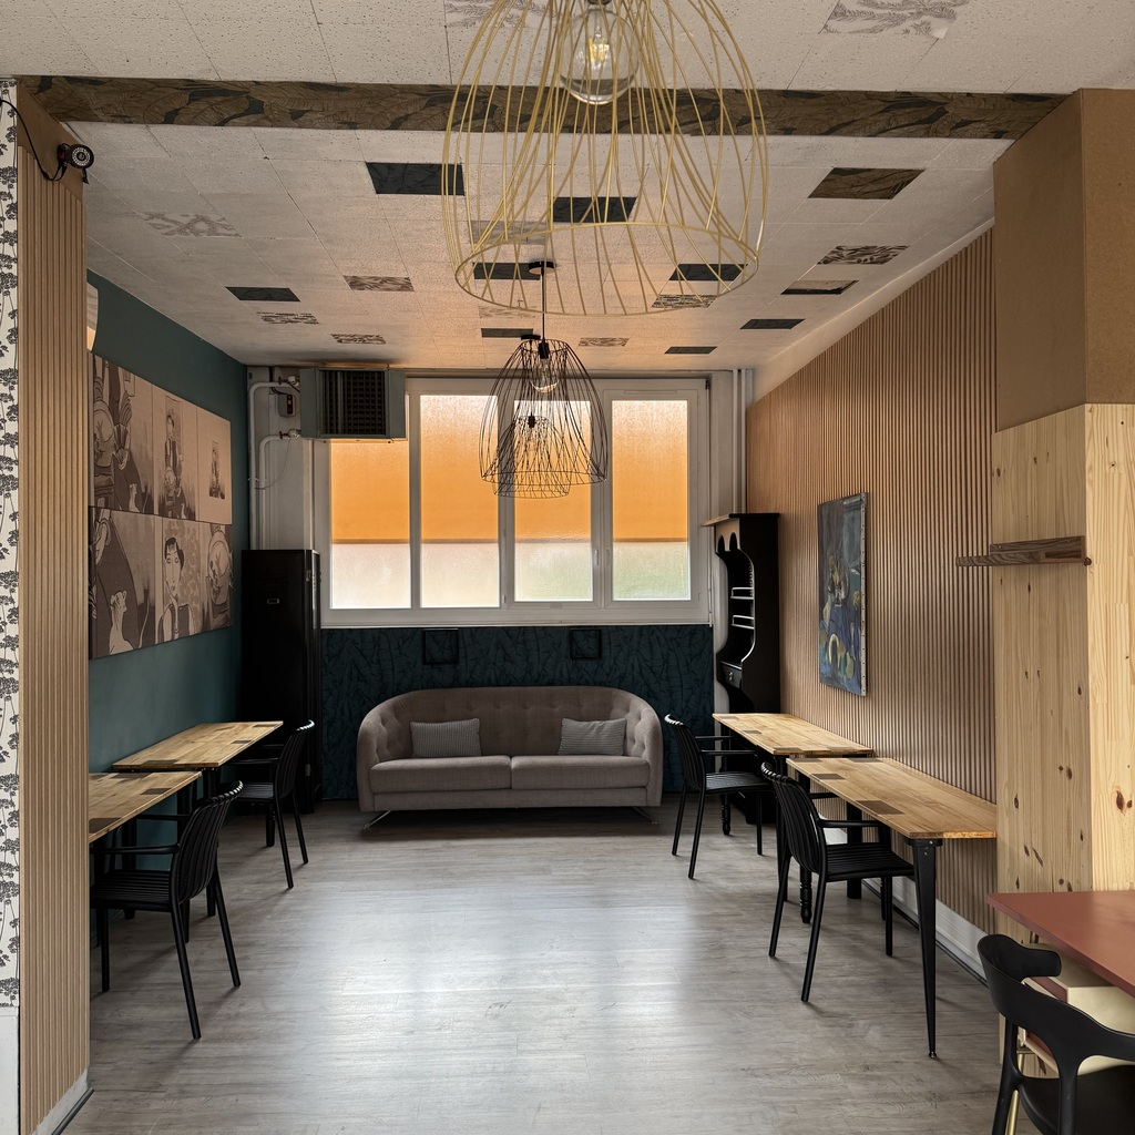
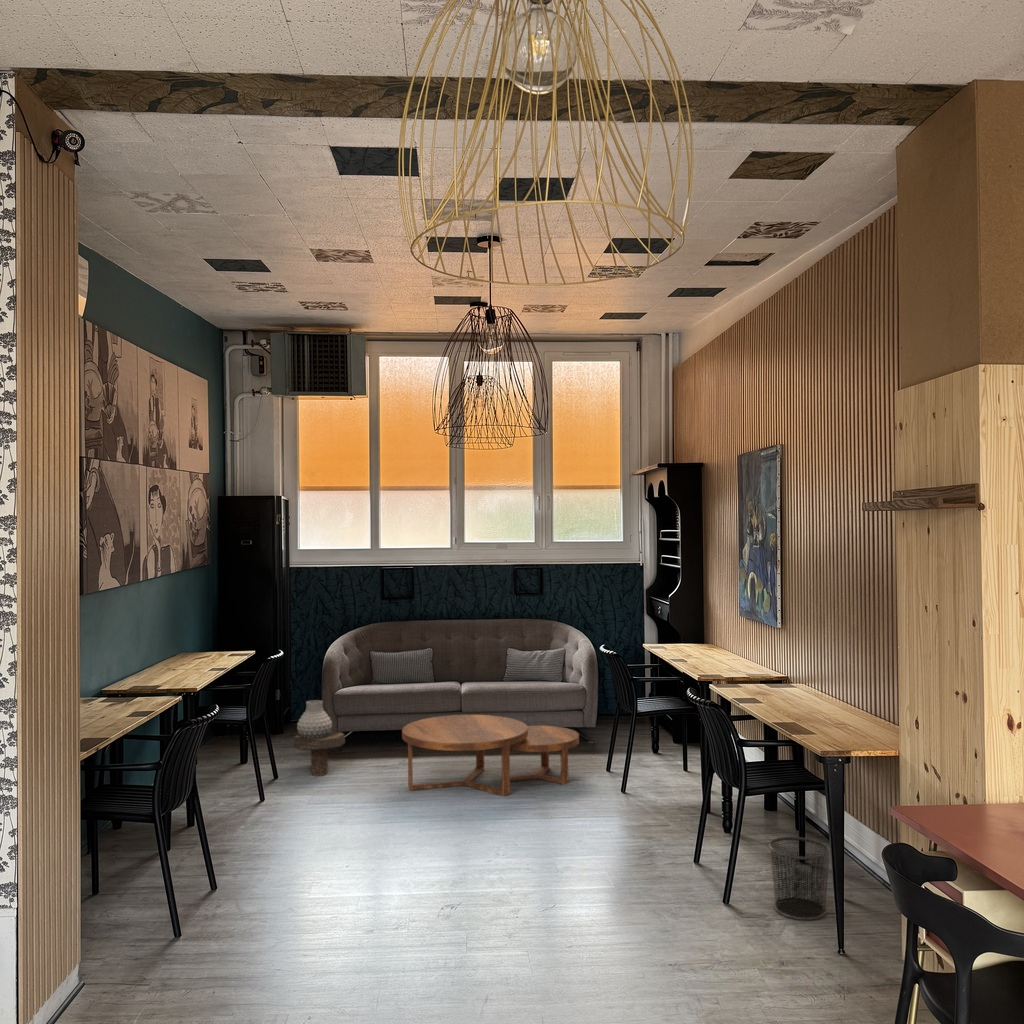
+ vase [296,699,333,739]
+ waste bin [767,836,831,921]
+ side table [292,730,346,777]
+ coffee table [401,714,580,797]
